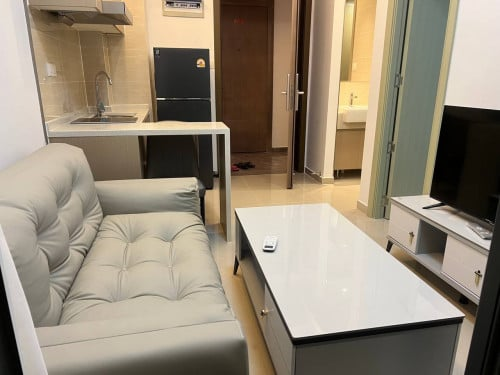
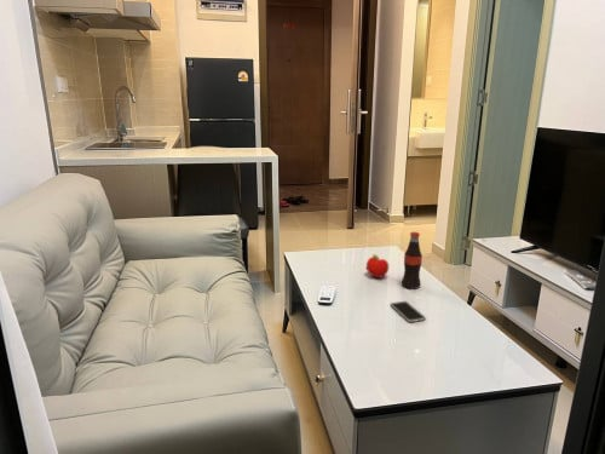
+ fruit [365,253,390,278]
+ smartphone [390,300,427,323]
+ bottle [401,231,424,291]
